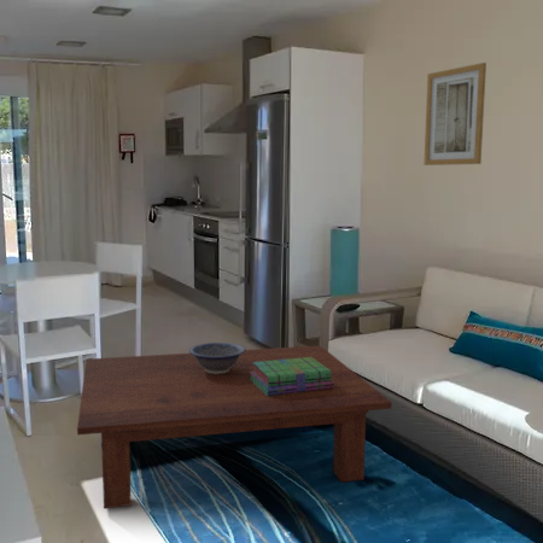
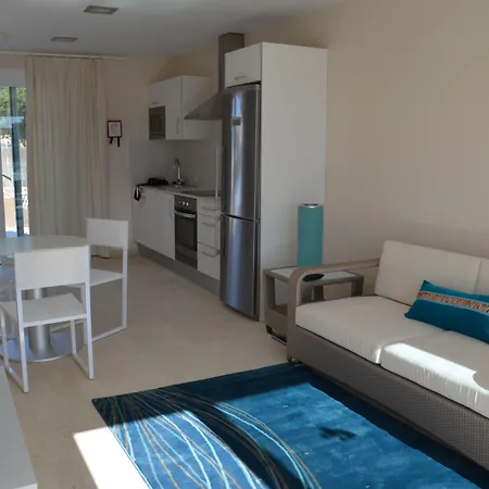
- coffee table [76,344,393,509]
- wall art [422,62,487,167]
- decorative bowl [188,341,246,374]
- stack of books [250,357,334,396]
